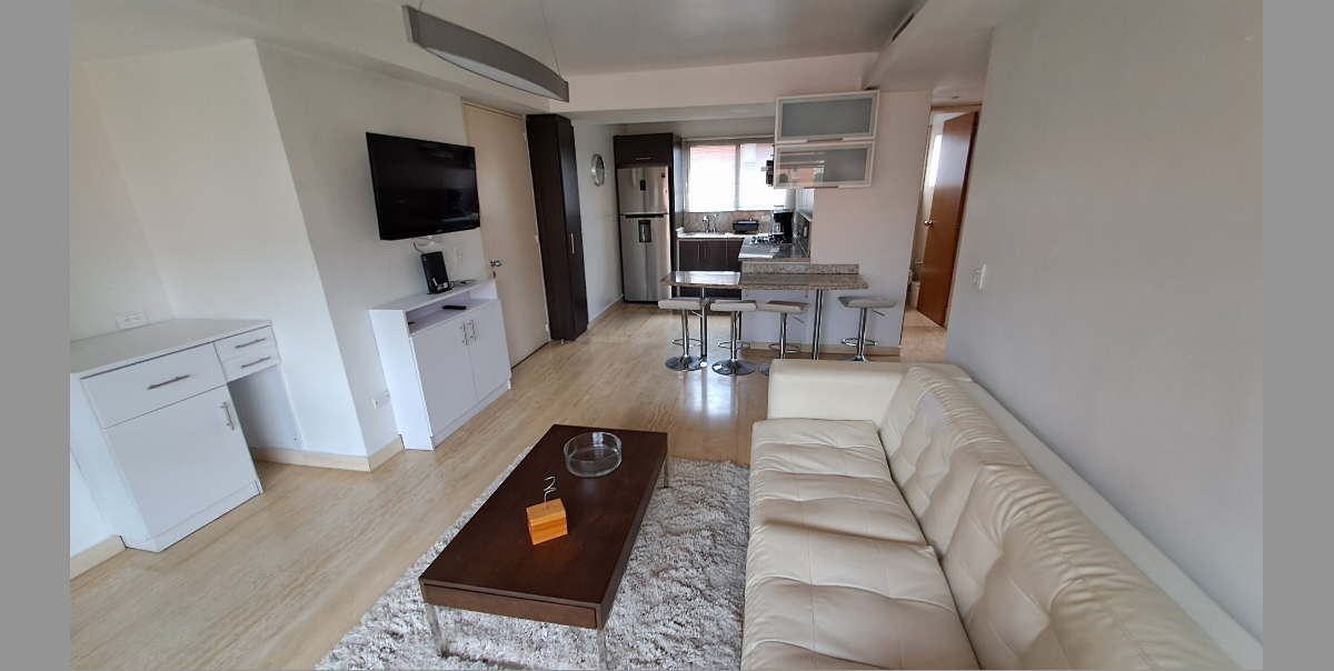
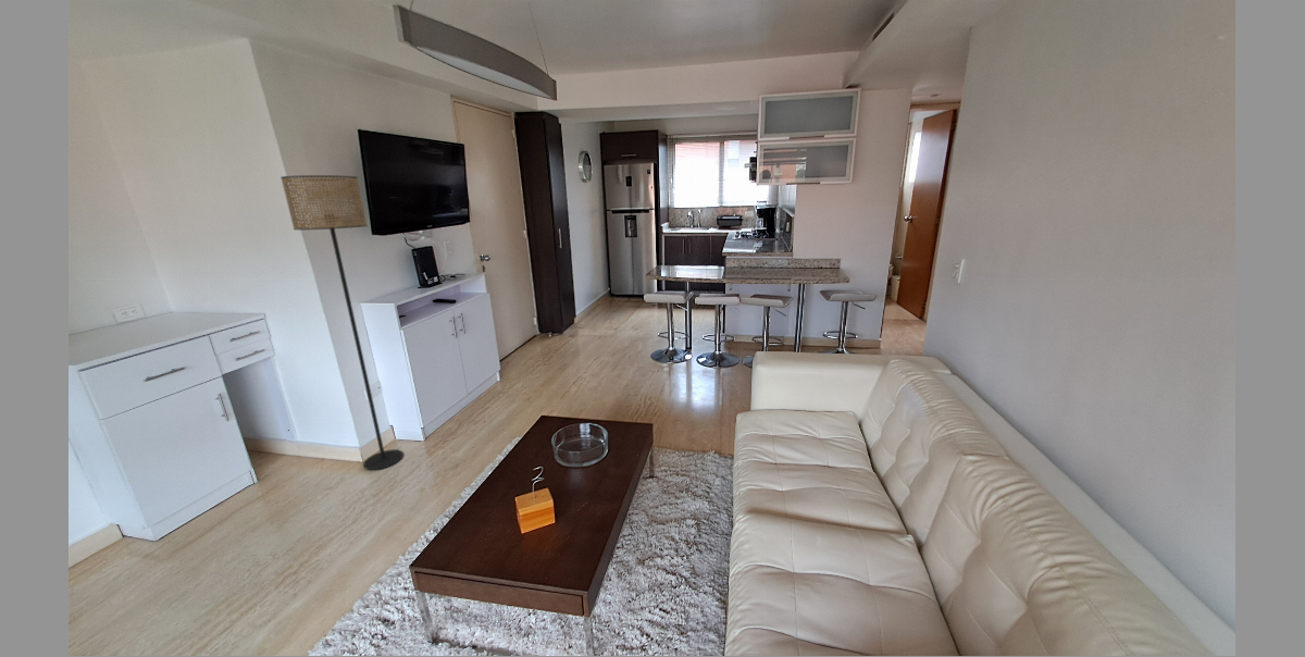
+ floor lamp [279,174,405,471]
